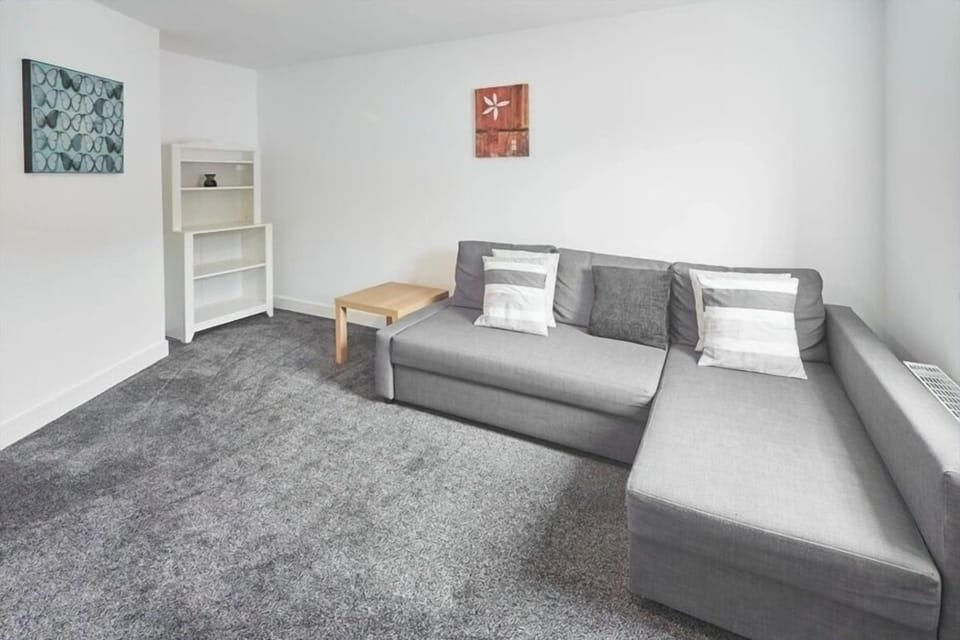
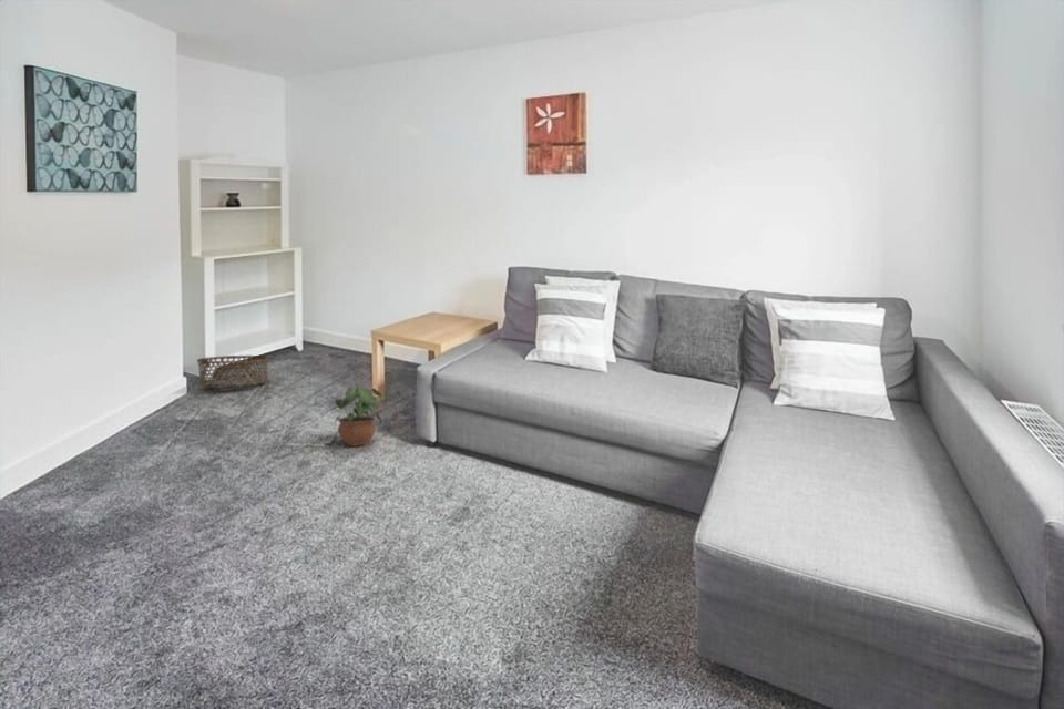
+ potted plant [334,382,388,448]
+ basket [196,354,270,389]
